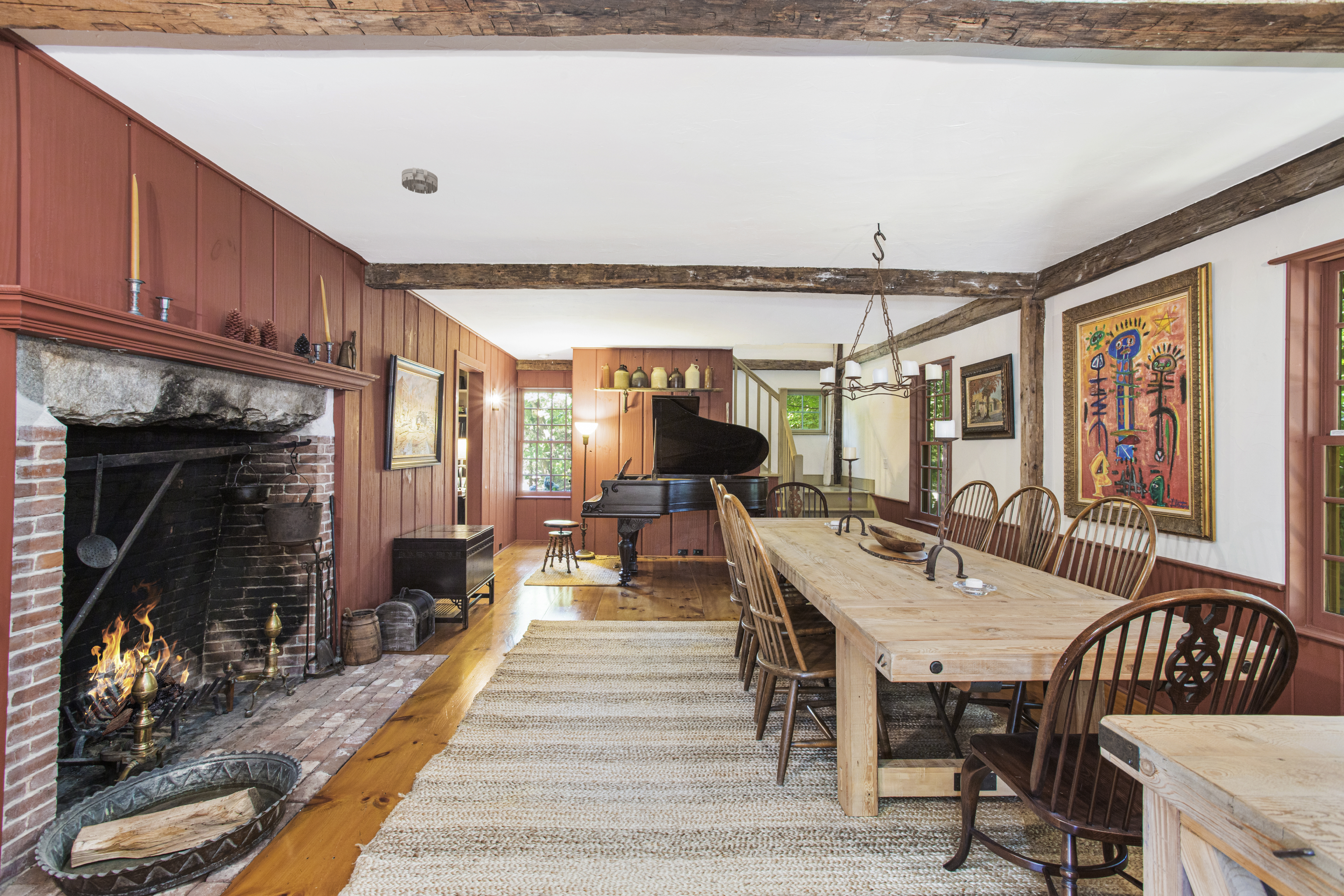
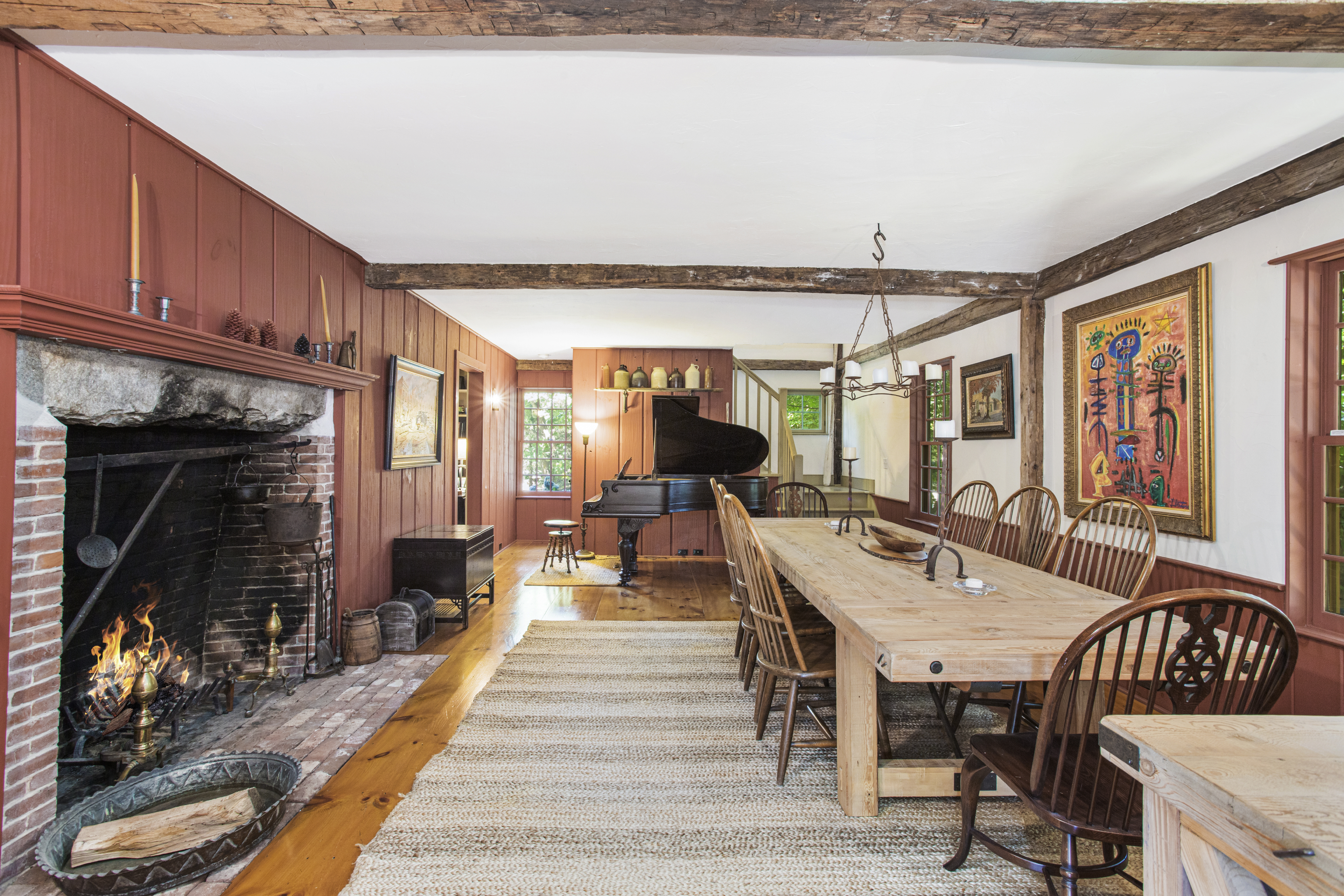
- smoke detector [401,167,438,194]
